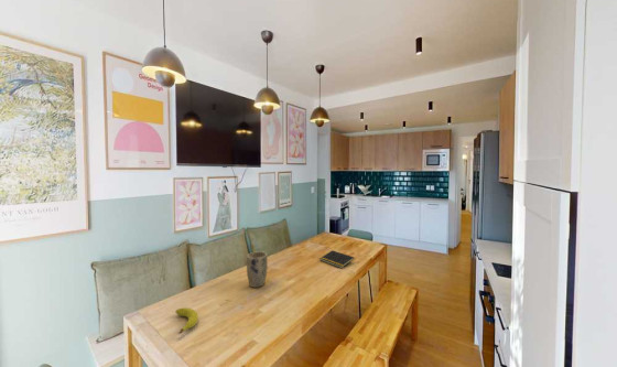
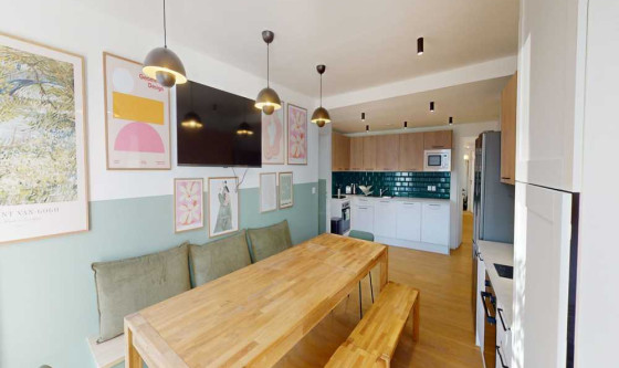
- fruit [174,306,199,335]
- notepad [318,249,355,269]
- plant pot [246,250,269,289]
